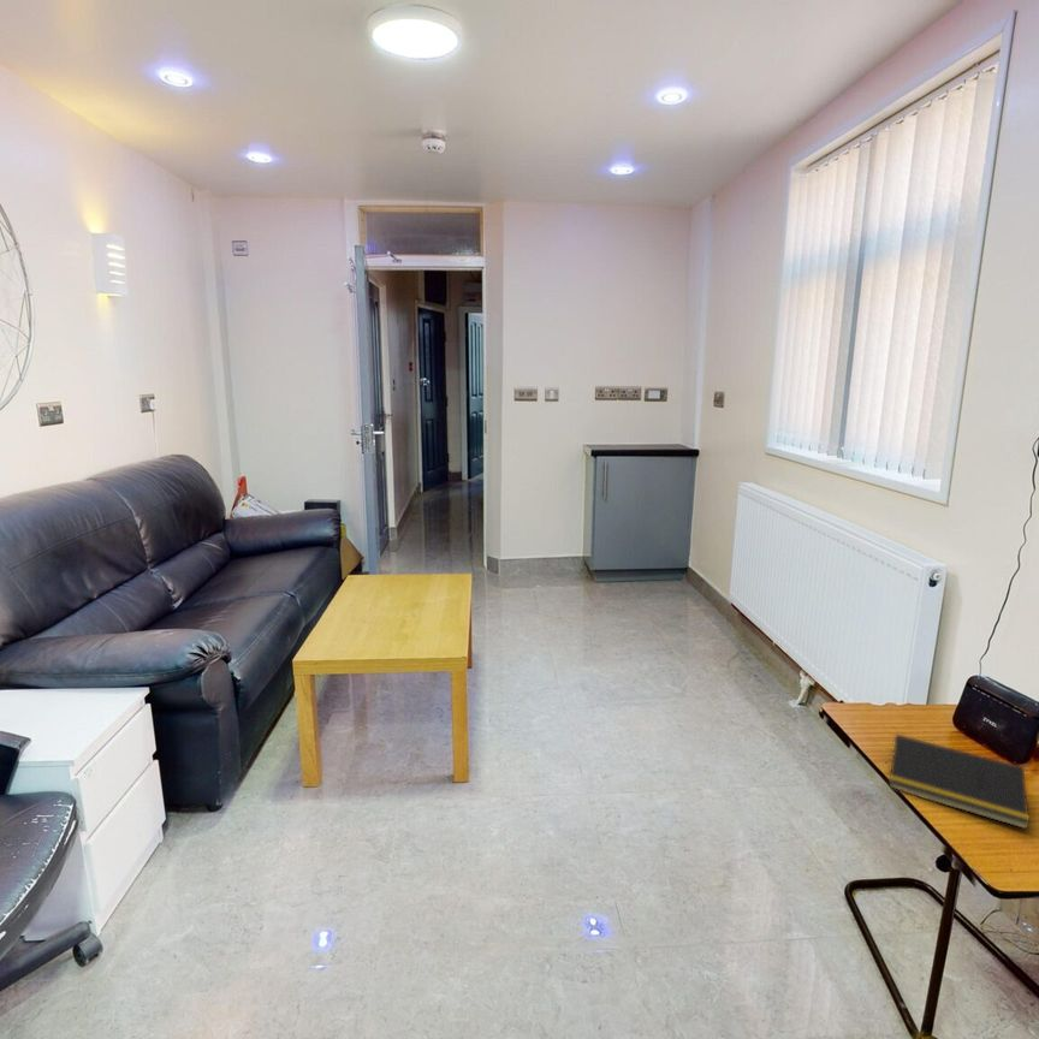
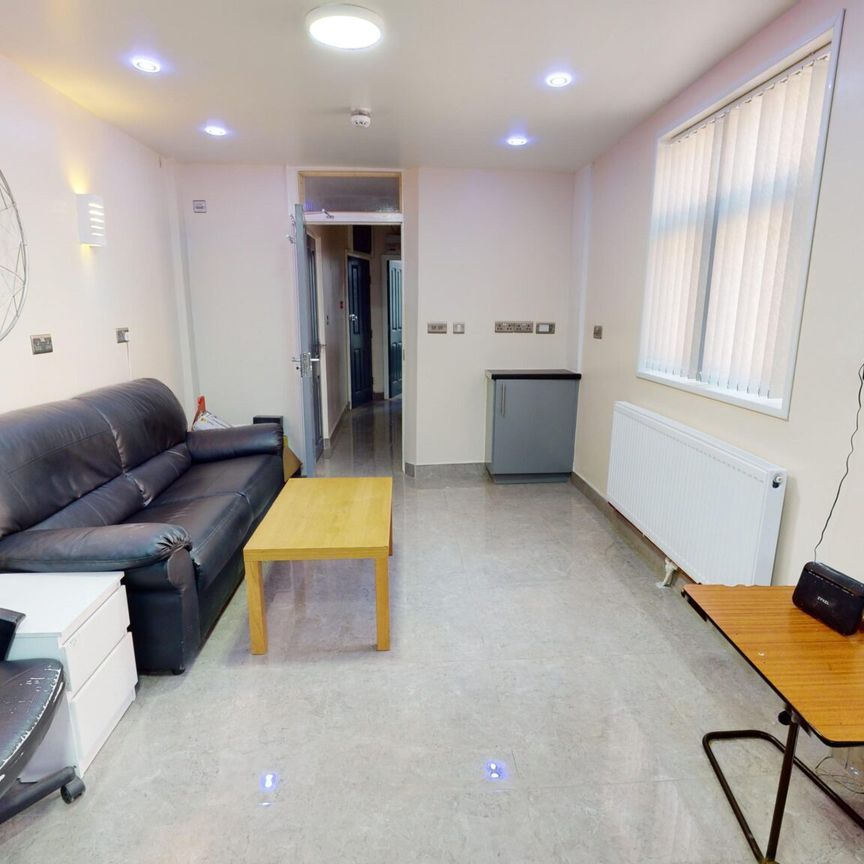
- notepad [887,732,1031,831]
